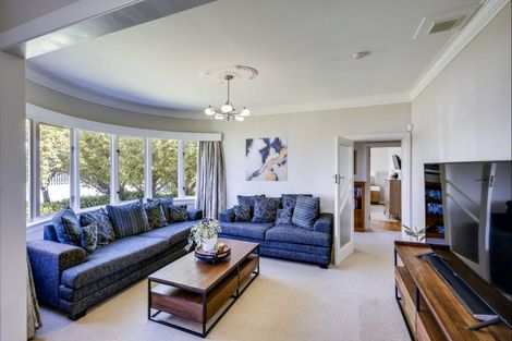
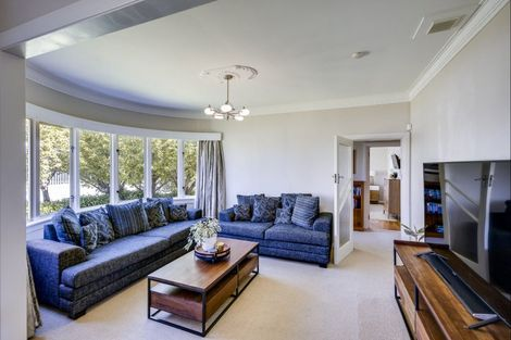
- wall art [245,136,289,182]
